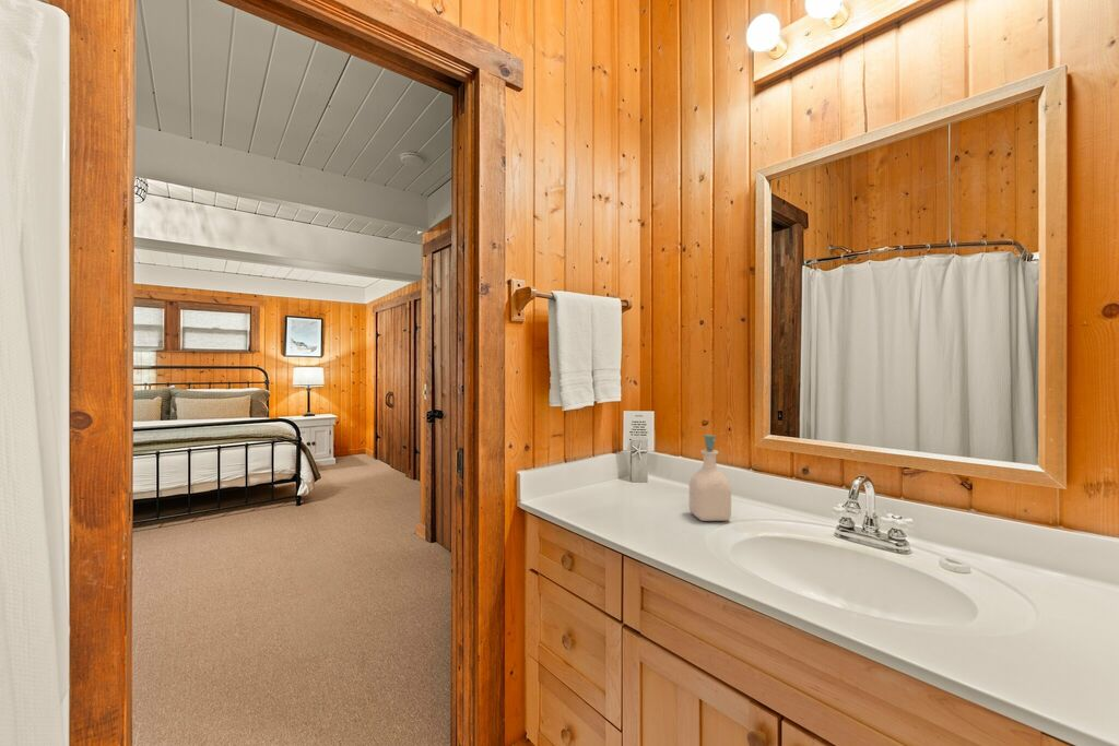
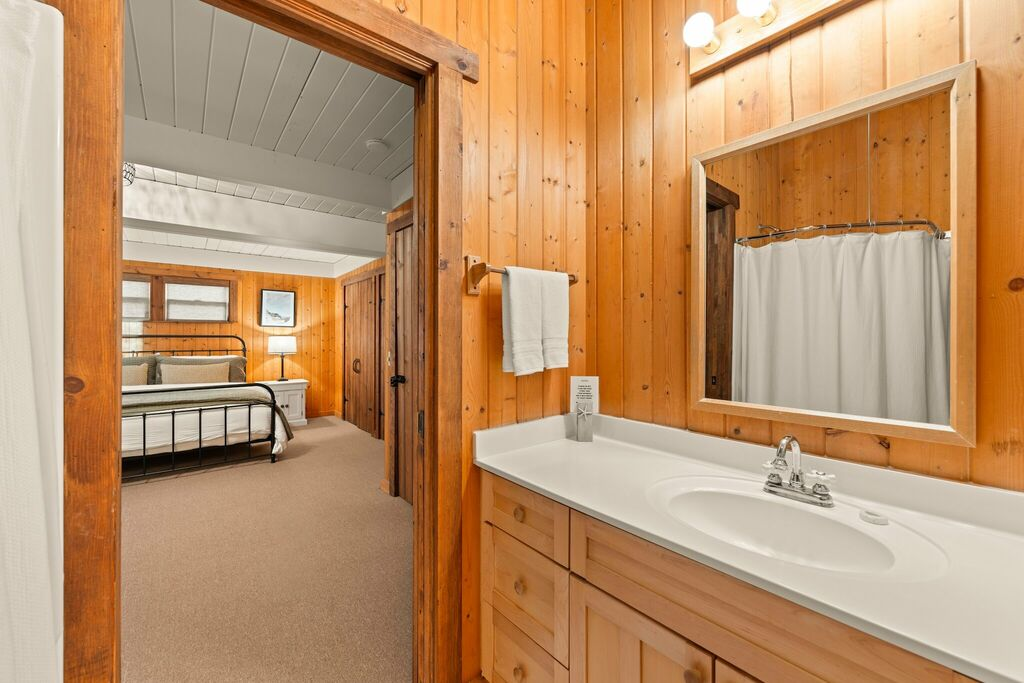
- soap bottle [688,434,732,522]
